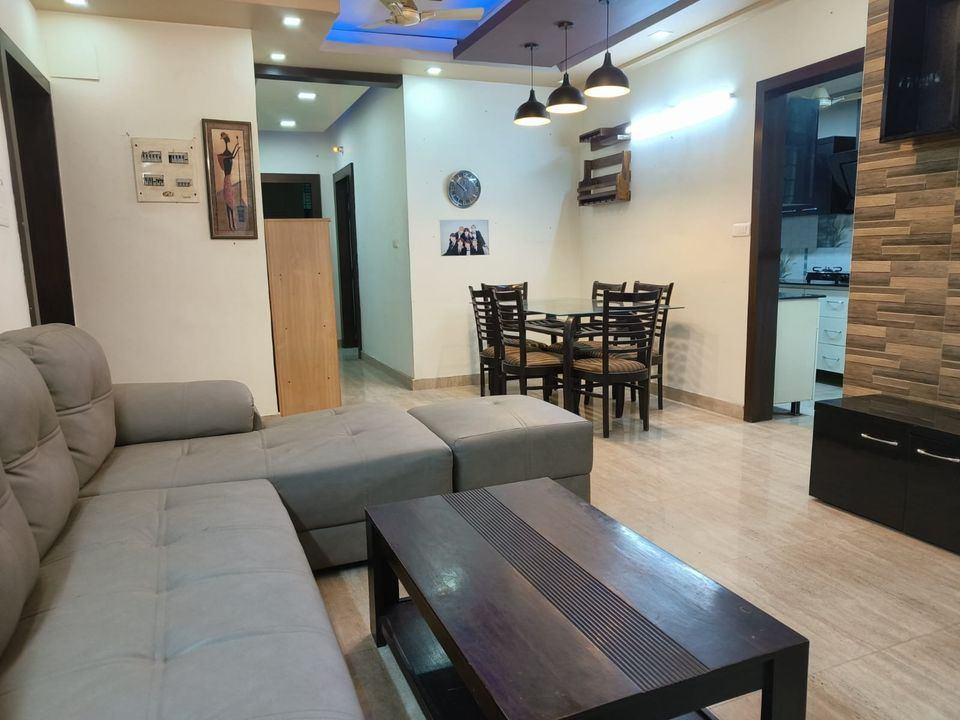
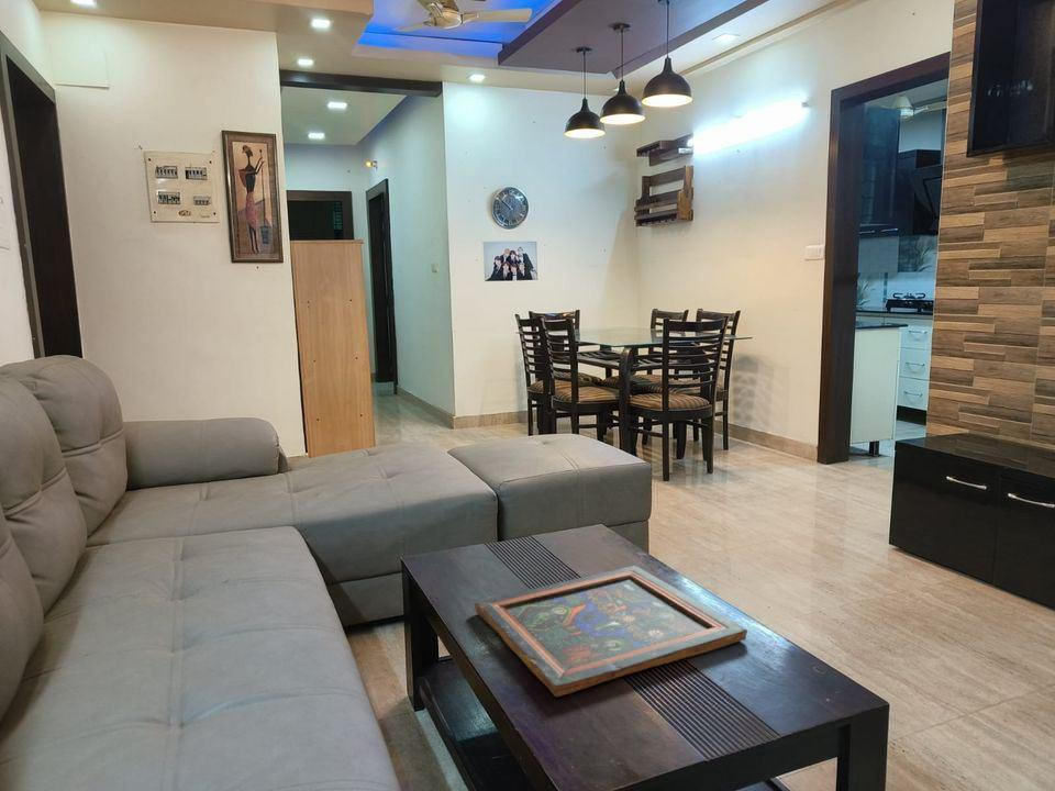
+ painted panel [474,565,748,698]
